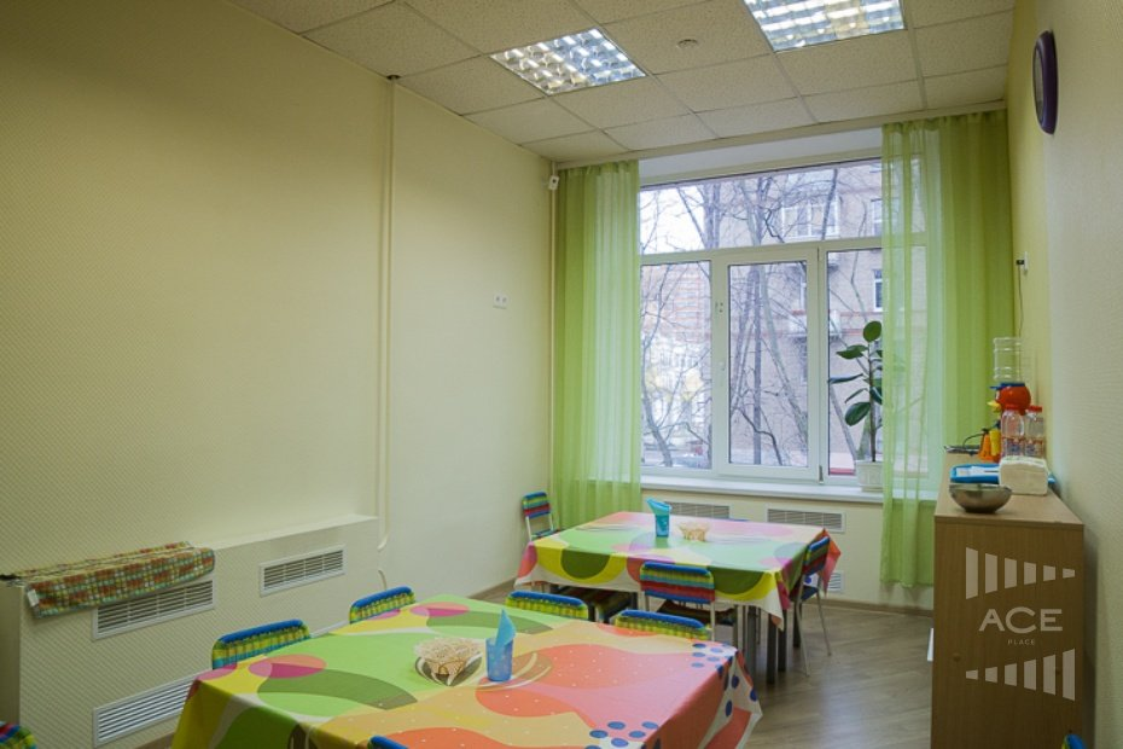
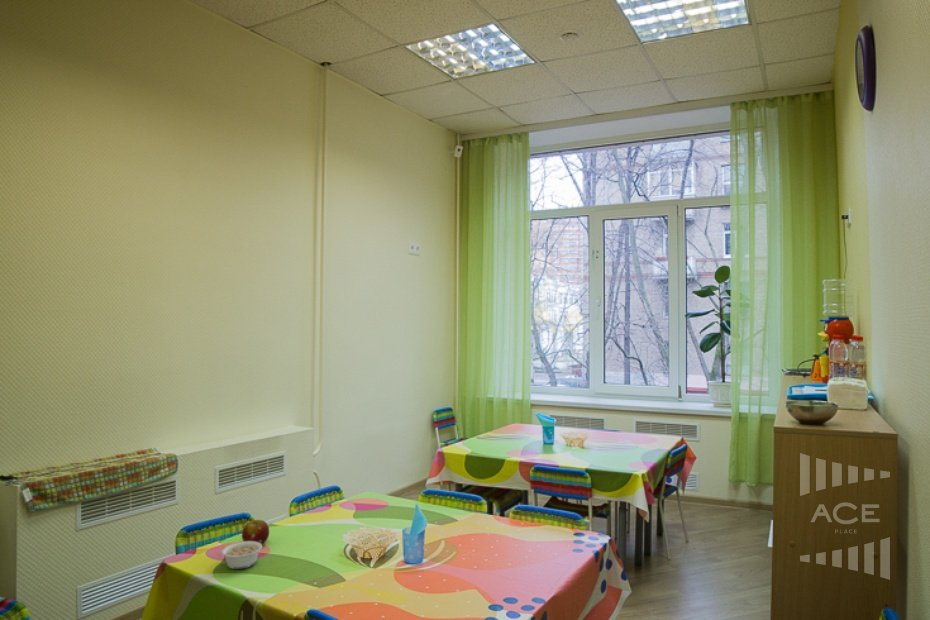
+ fruit [241,519,270,545]
+ legume [216,541,263,570]
